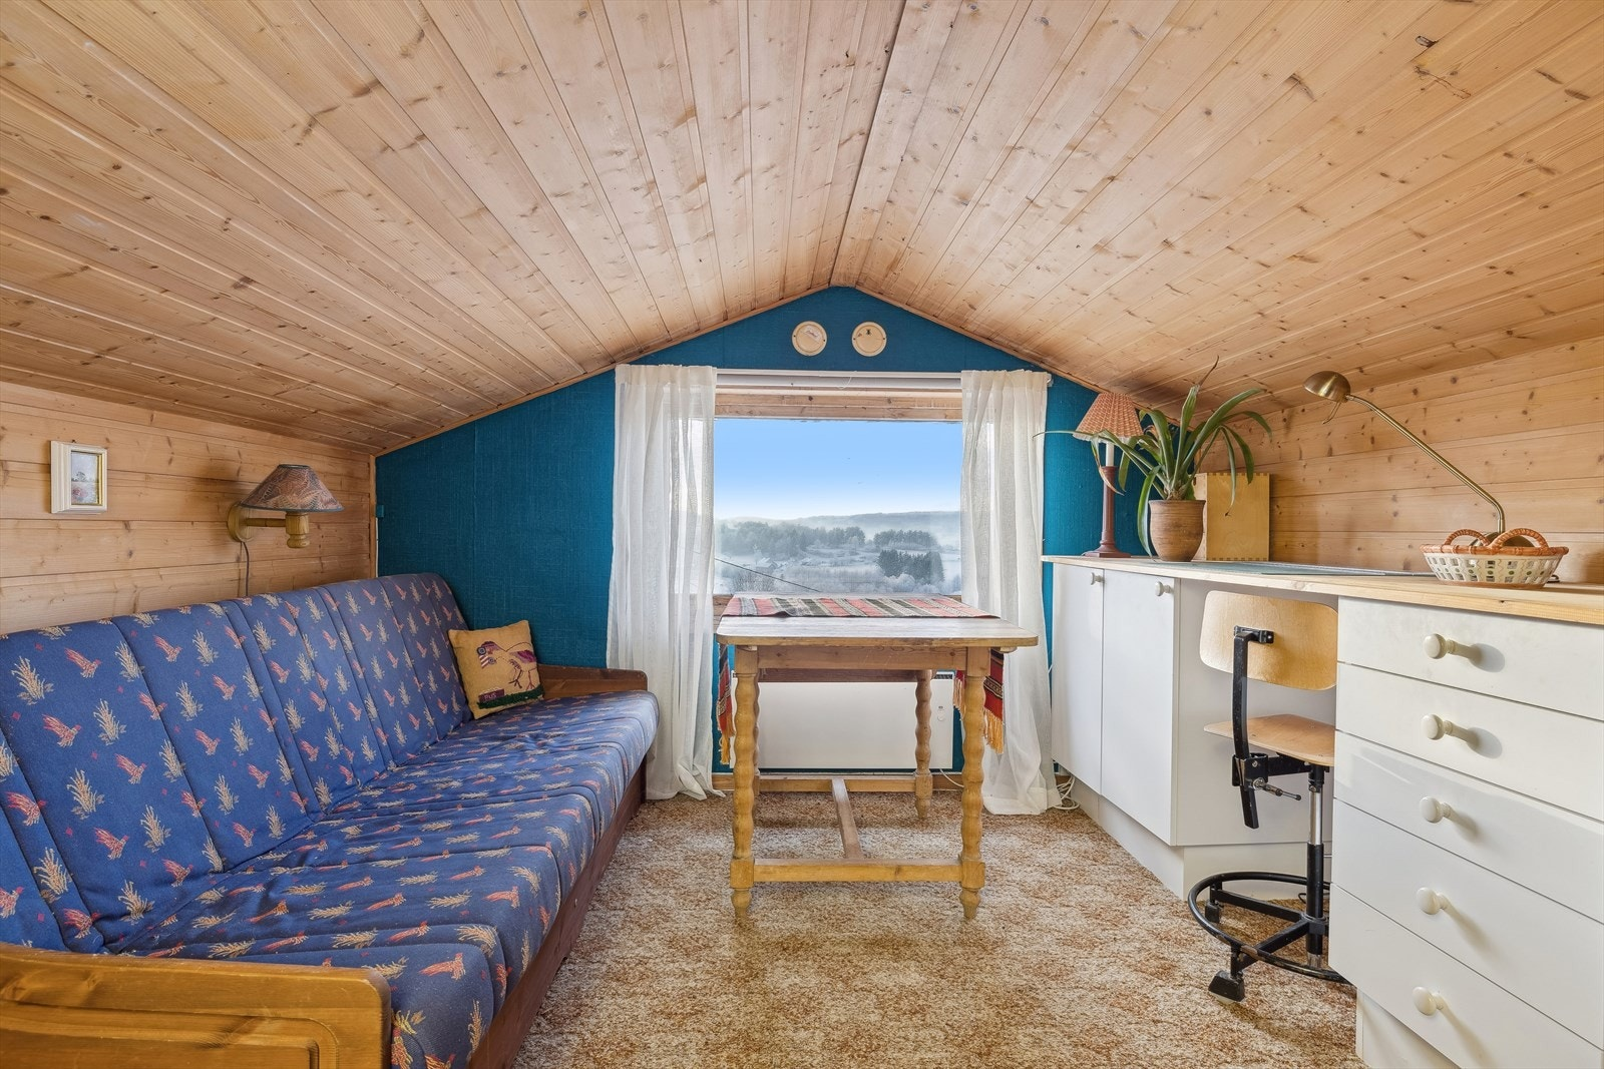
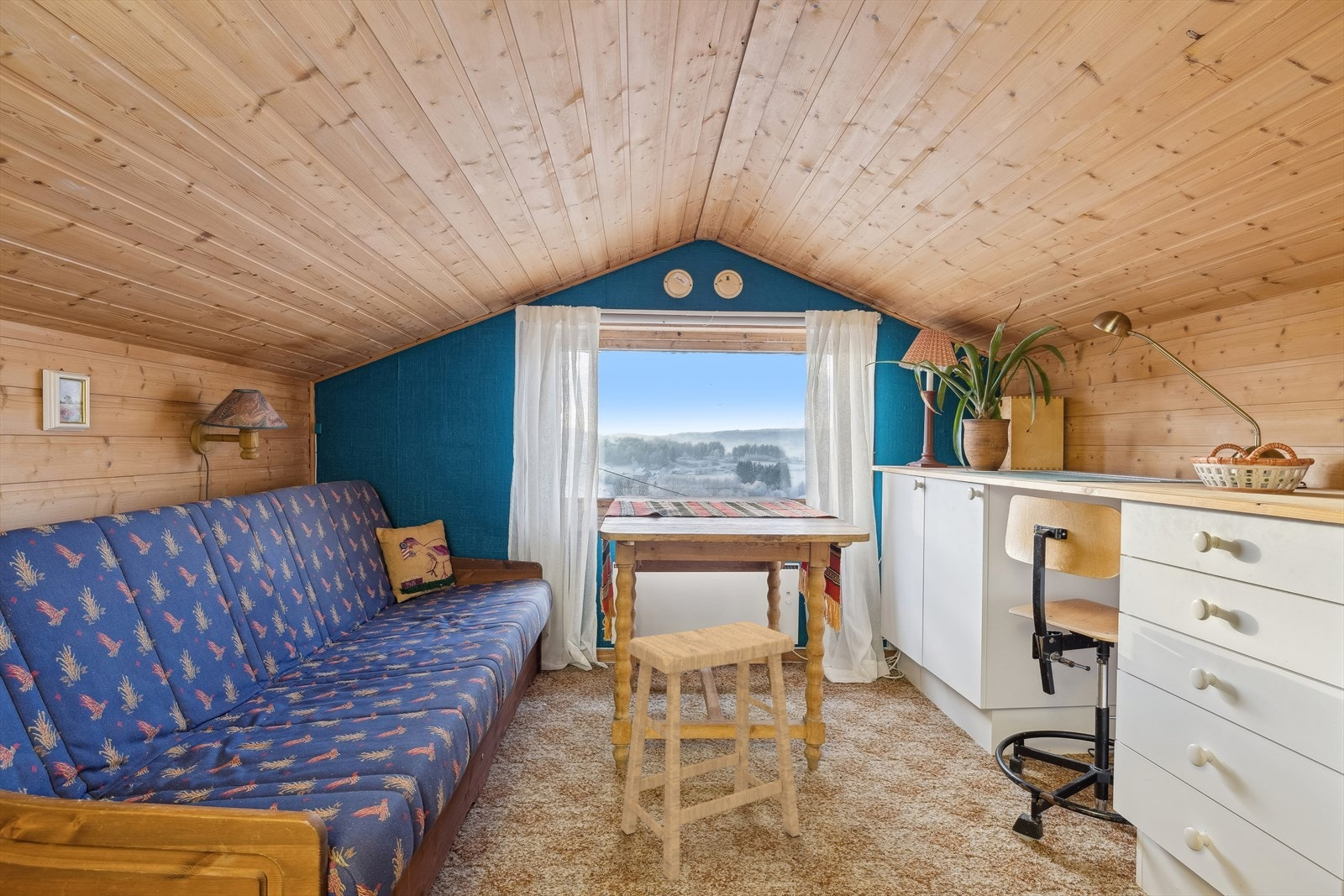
+ stool [620,621,801,882]
